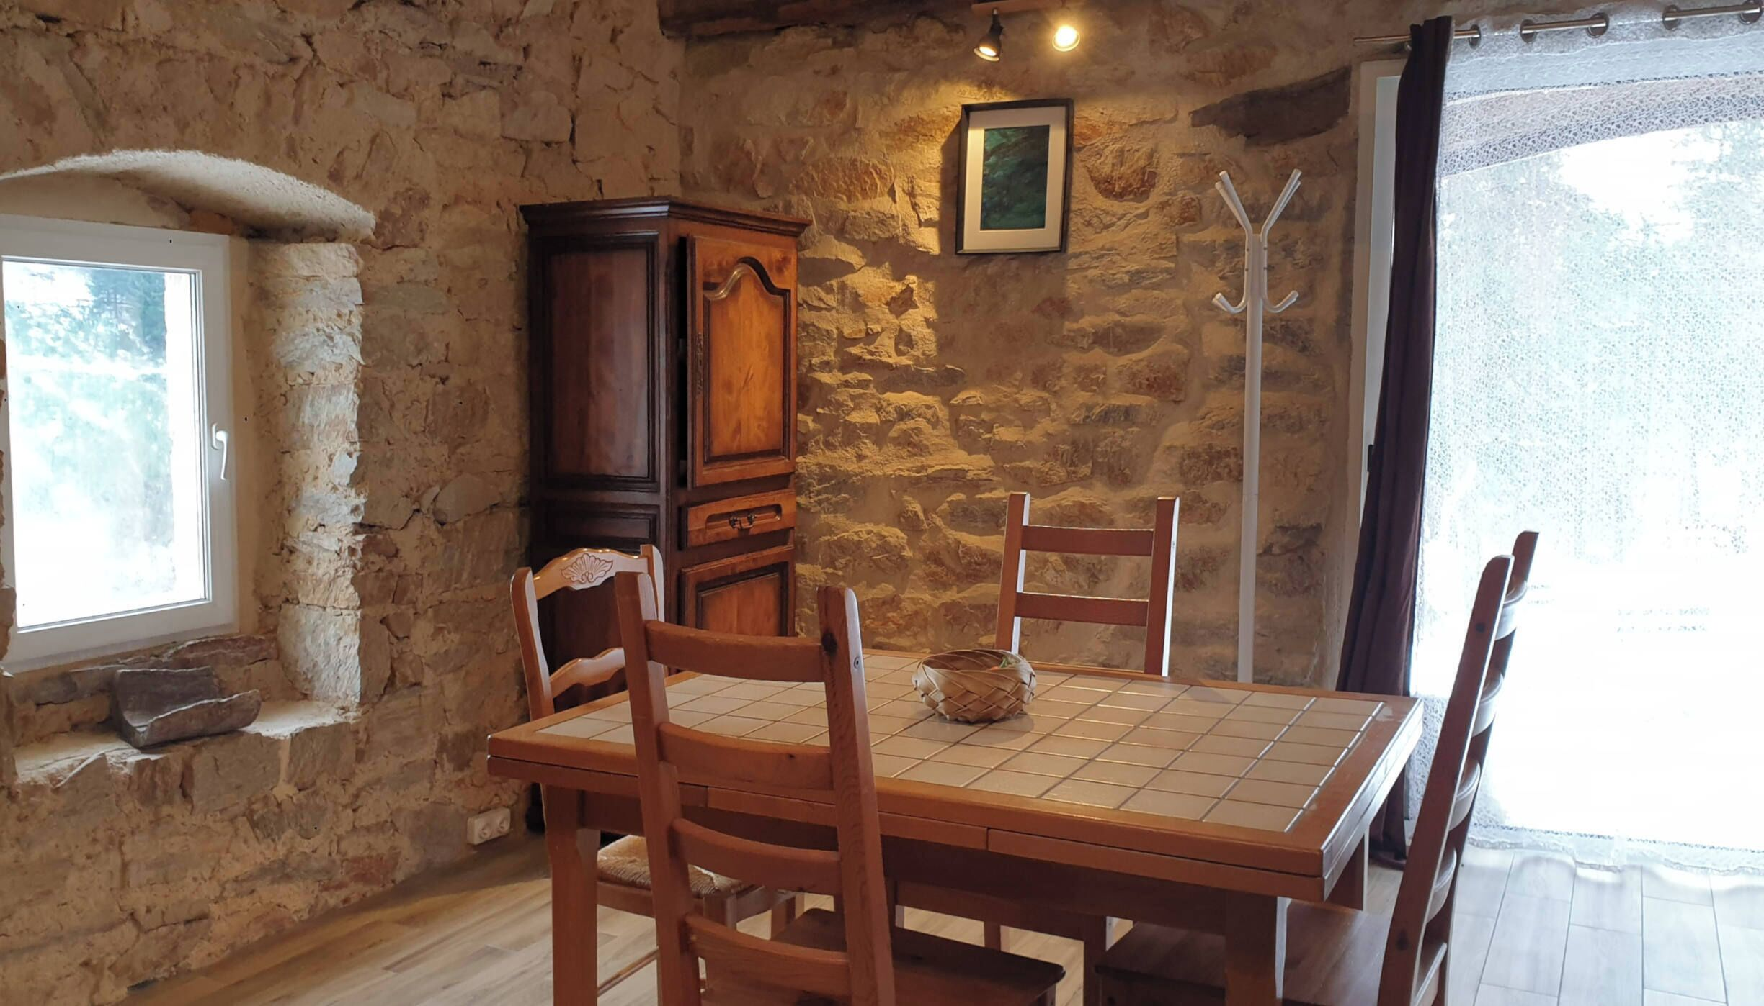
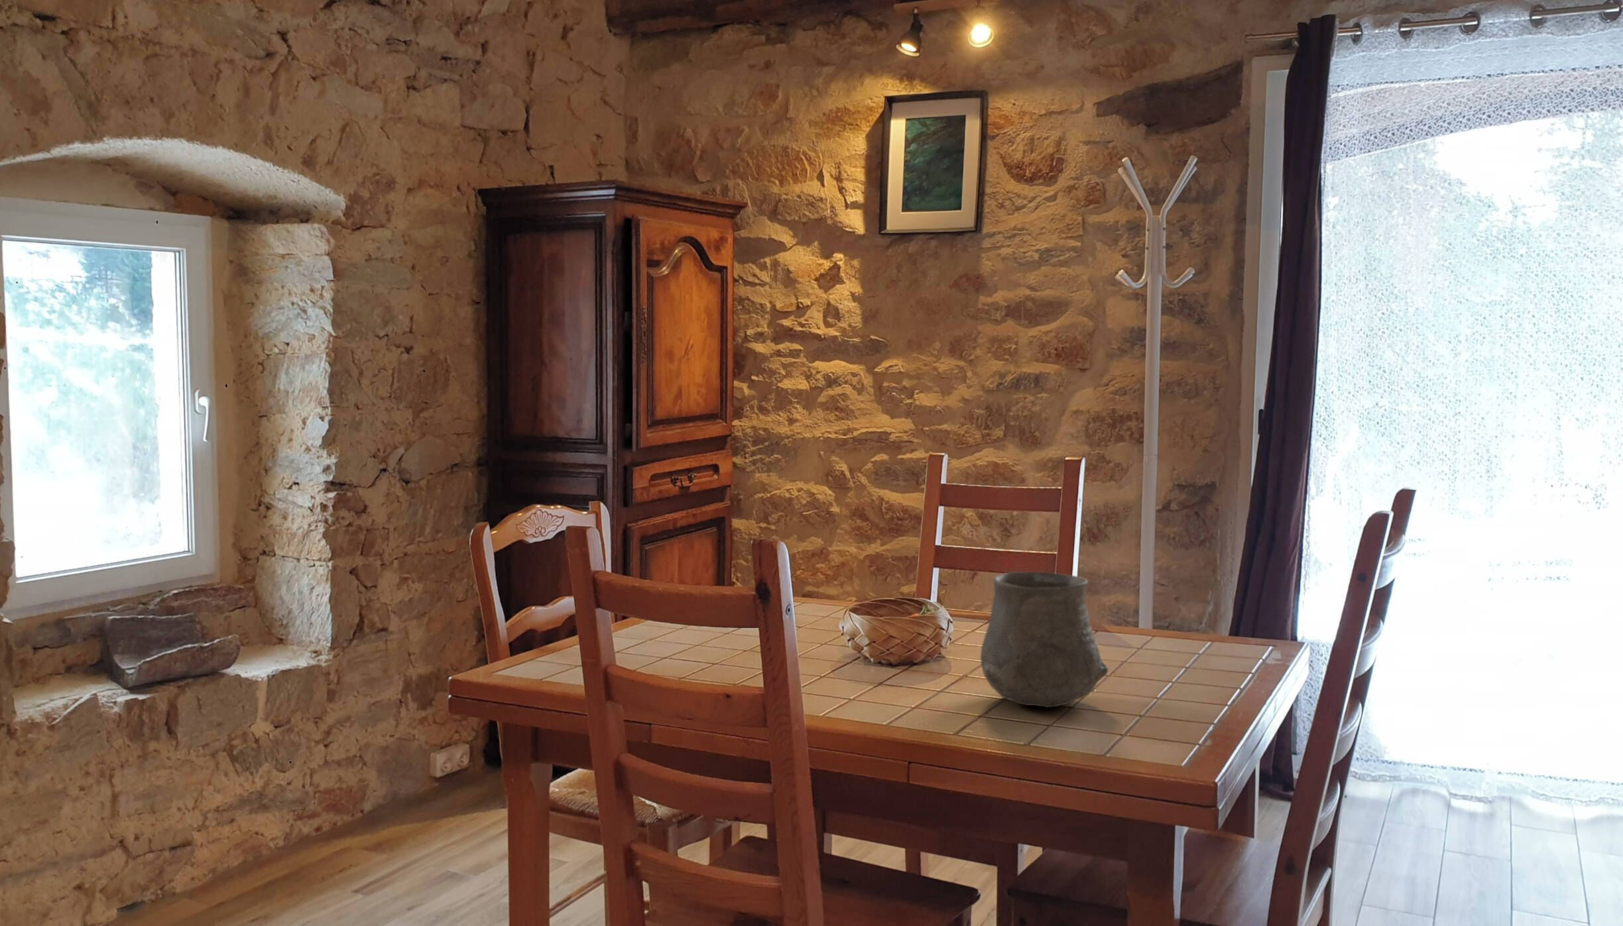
+ ceramic cup [980,571,1109,708]
